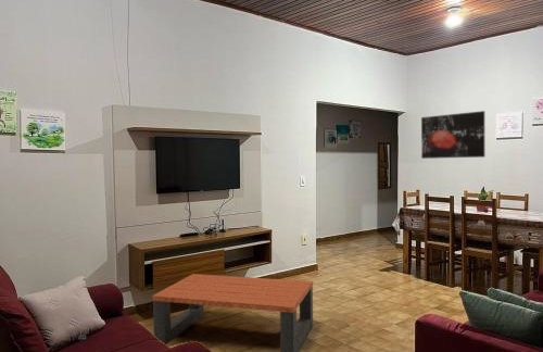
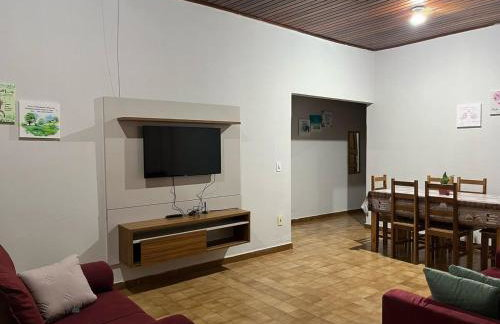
- wall art [420,110,485,160]
- coffee table [151,273,314,352]
